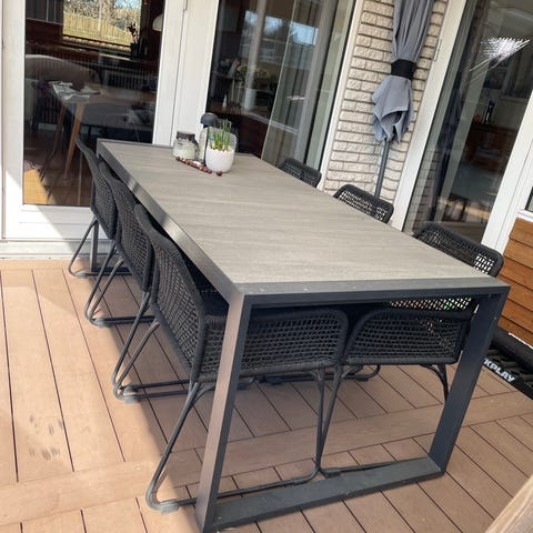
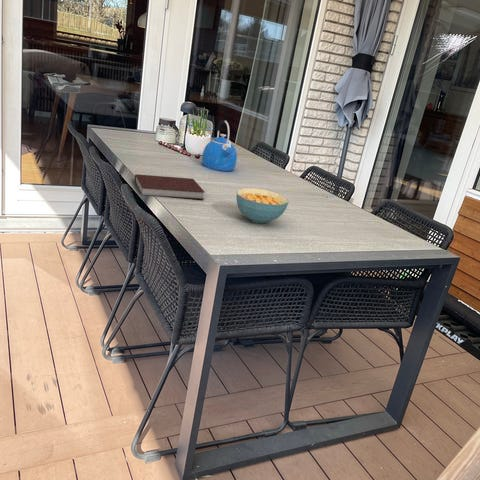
+ cereal bowl [235,187,289,224]
+ kettle [201,119,238,172]
+ notebook [134,173,205,200]
